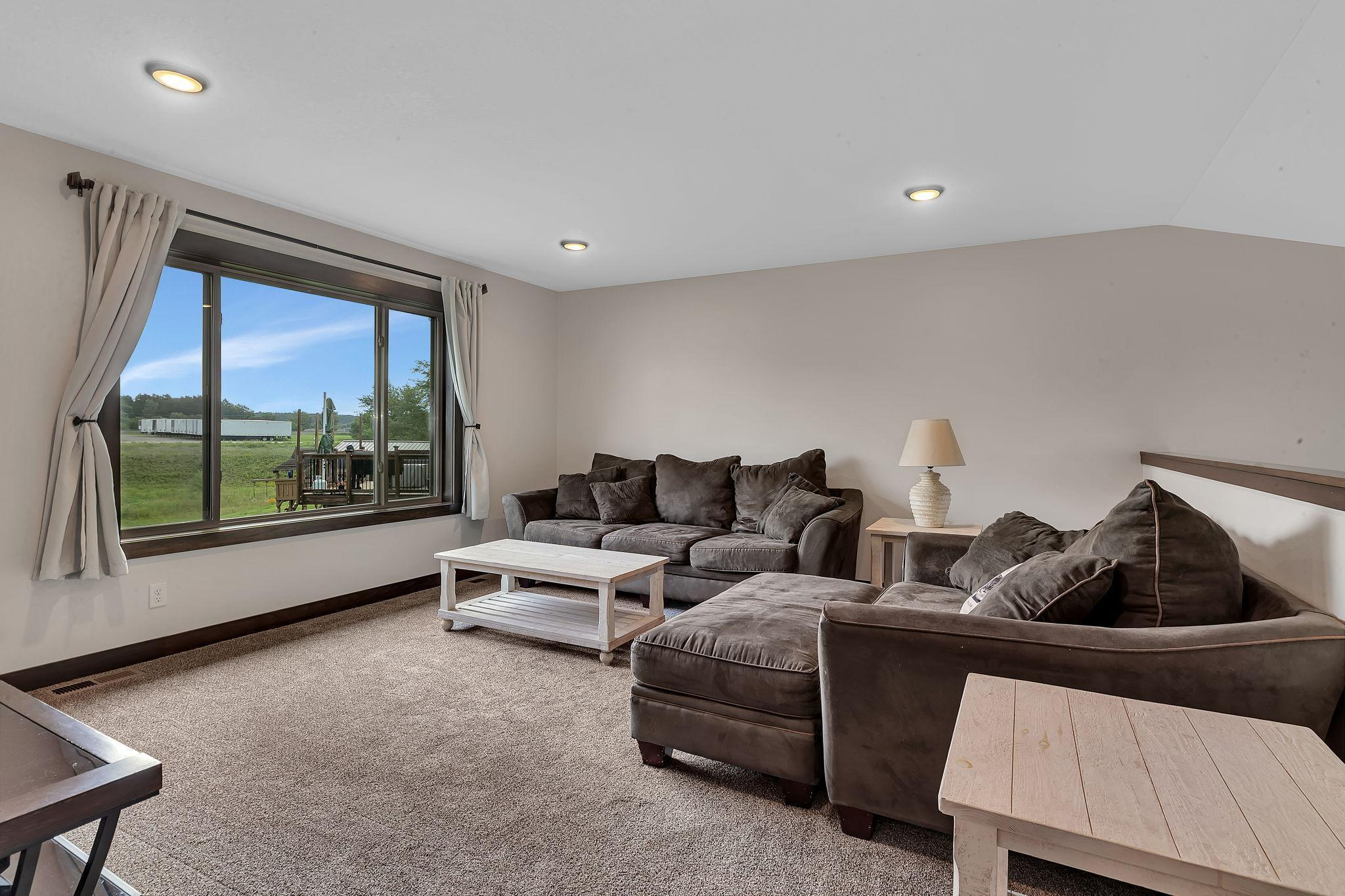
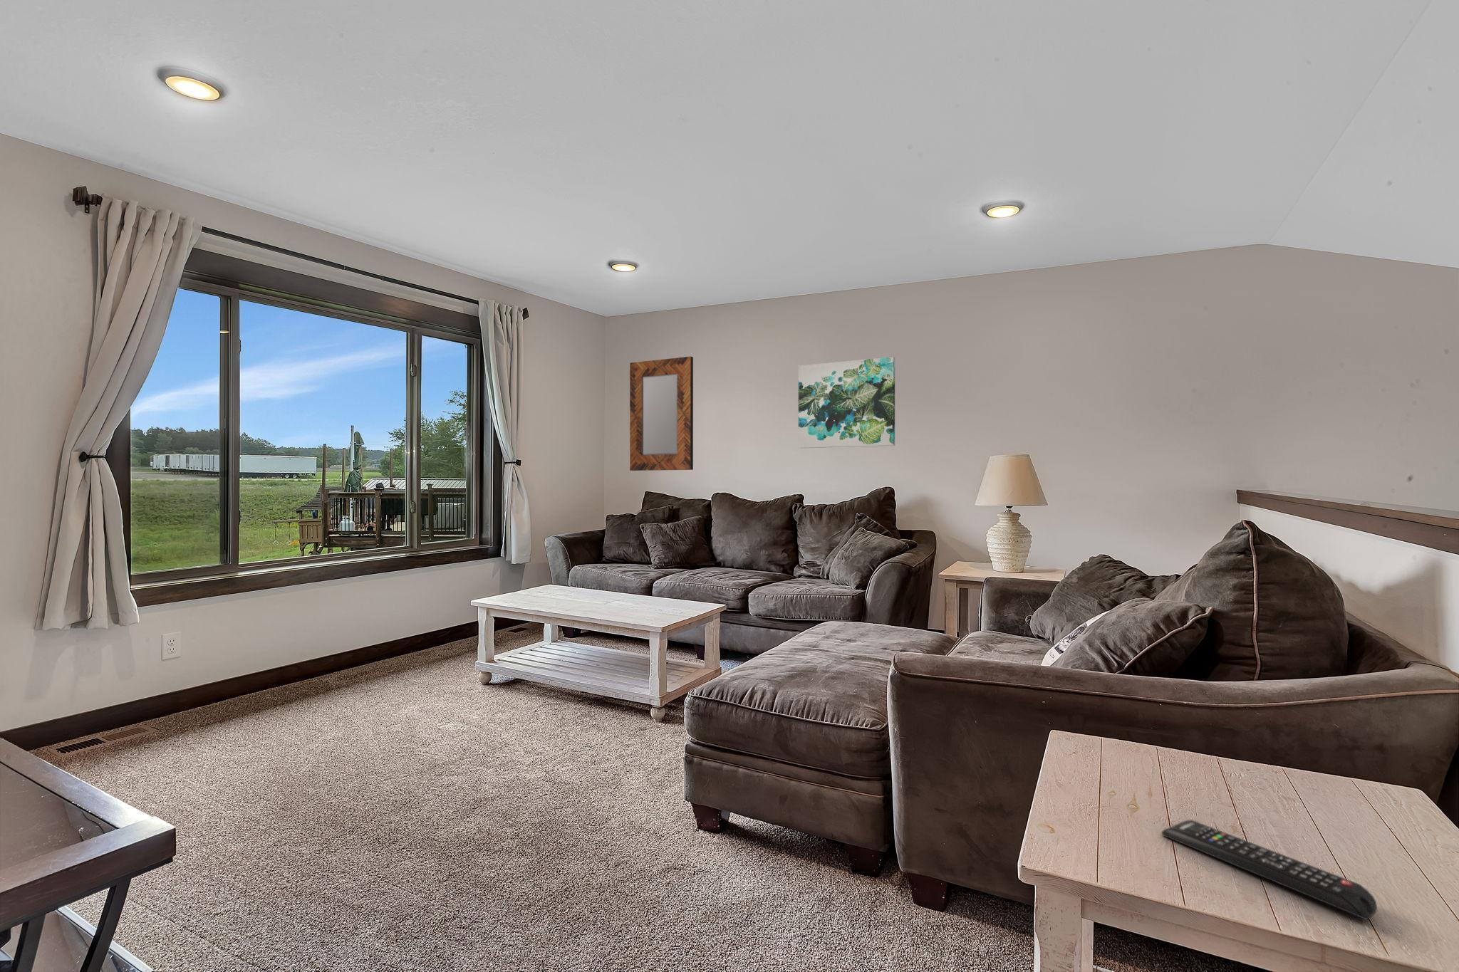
+ home mirror [629,356,694,472]
+ wall art [798,356,896,449]
+ remote control [1161,819,1378,921]
